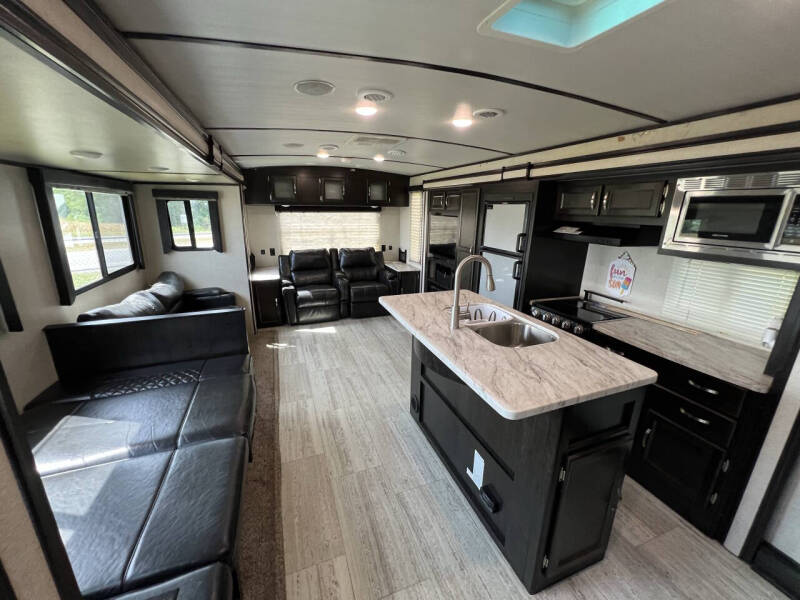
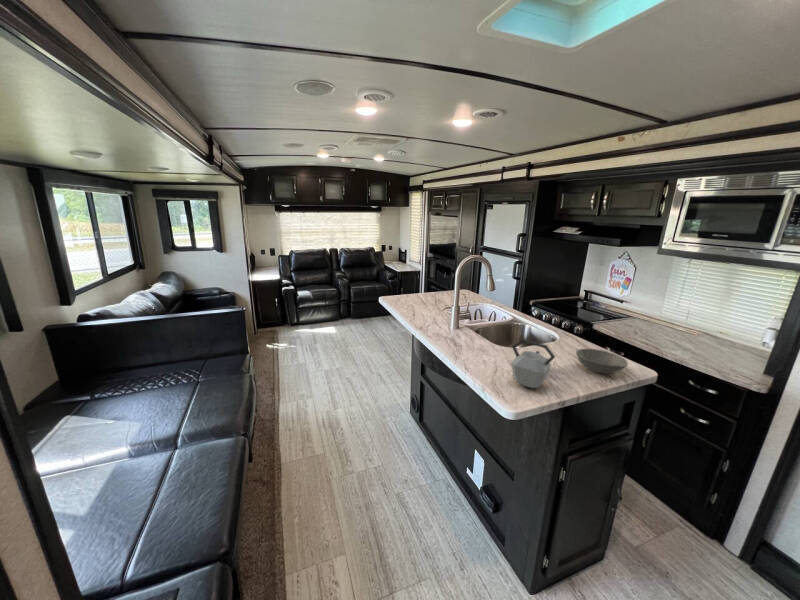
+ kettle [510,338,556,389]
+ soup bowl [575,348,629,375]
